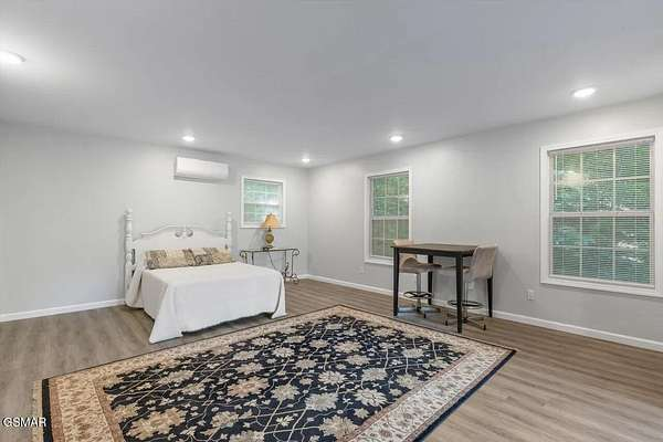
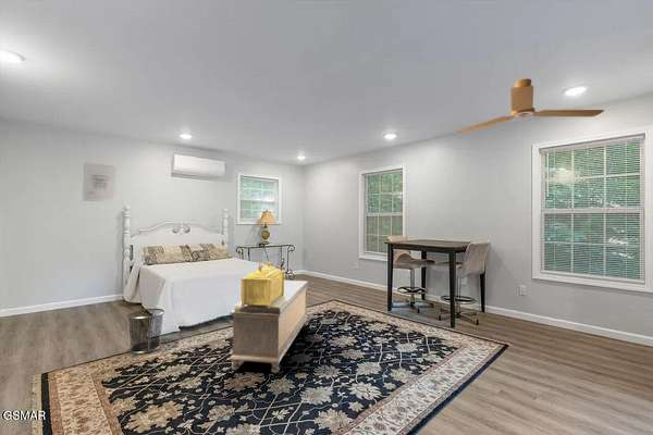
+ ceiling fan [456,77,605,134]
+ wall art [82,162,118,203]
+ bench [227,279,310,374]
+ waste bin [125,307,165,355]
+ decorative box [241,258,286,308]
